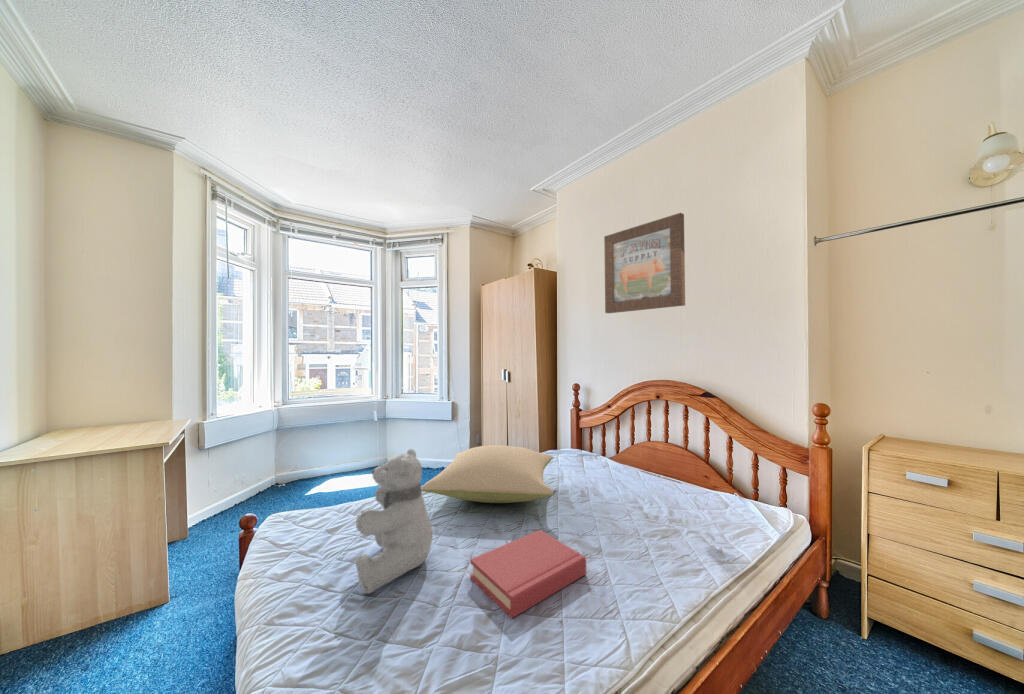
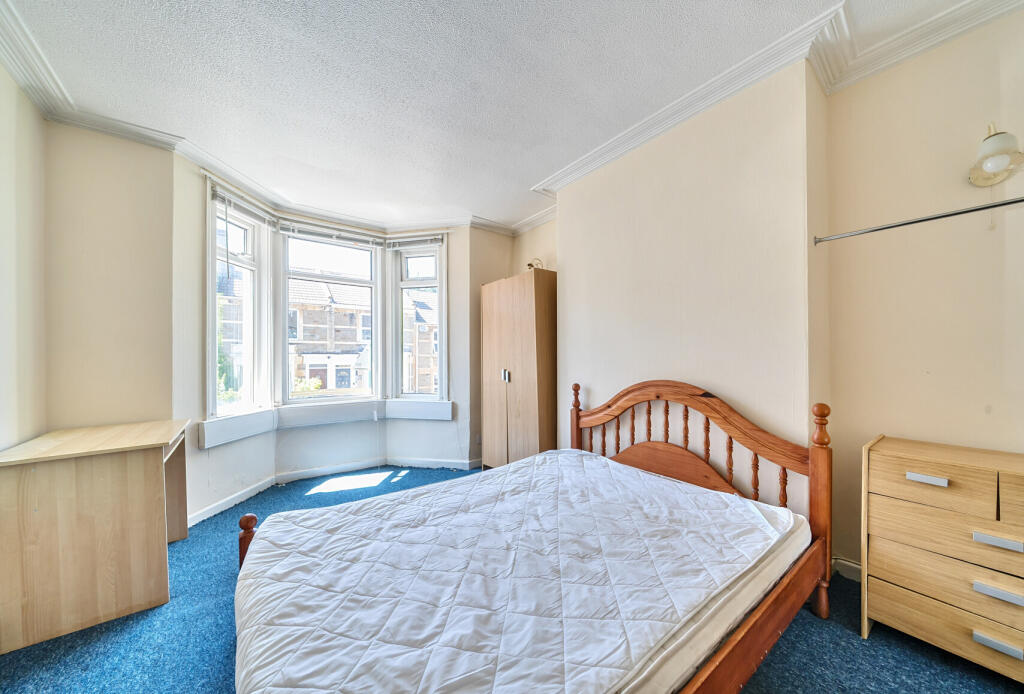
- wall art [603,212,686,314]
- pillow [421,444,554,504]
- hardback book [469,529,587,619]
- teddy bear [355,448,434,595]
